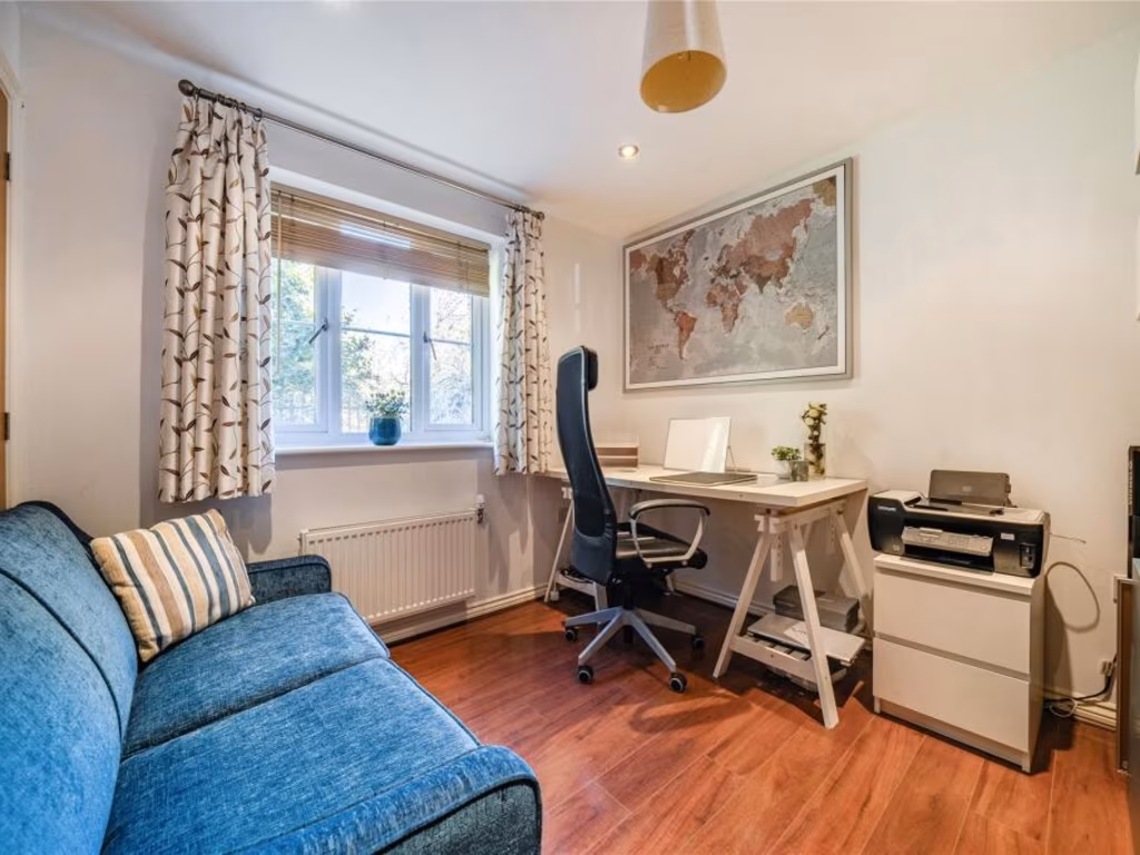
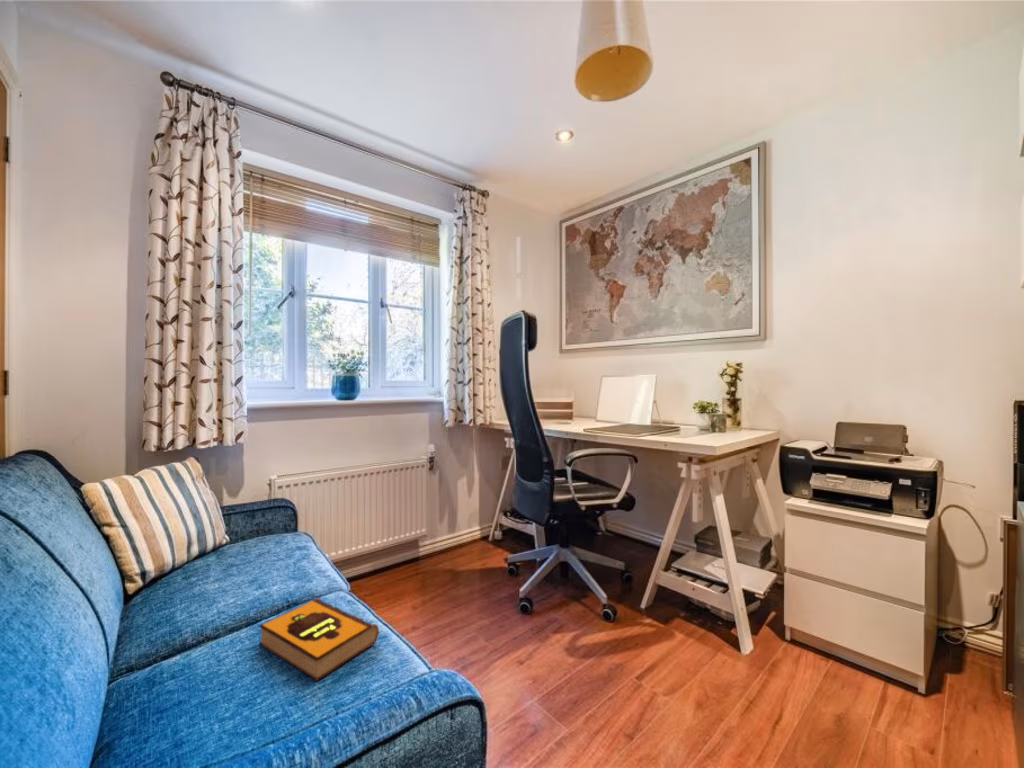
+ hardback book [258,597,380,682]
